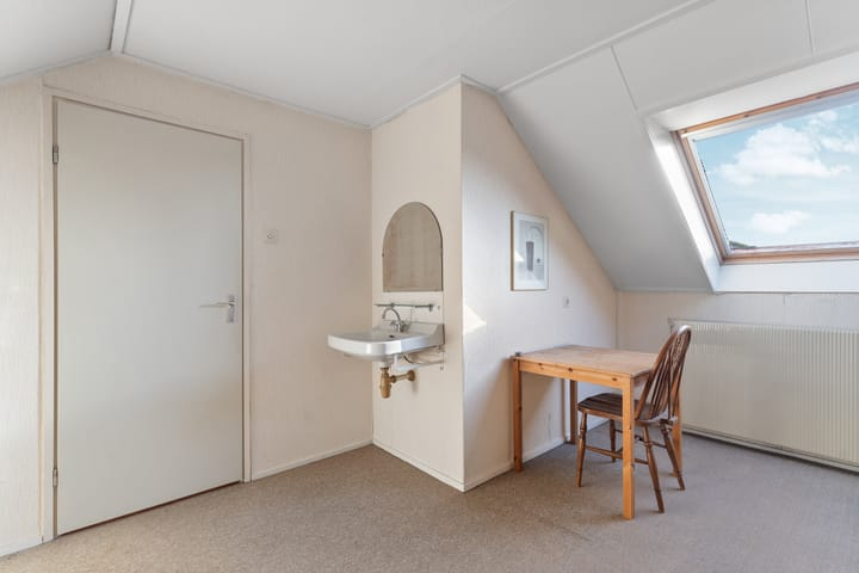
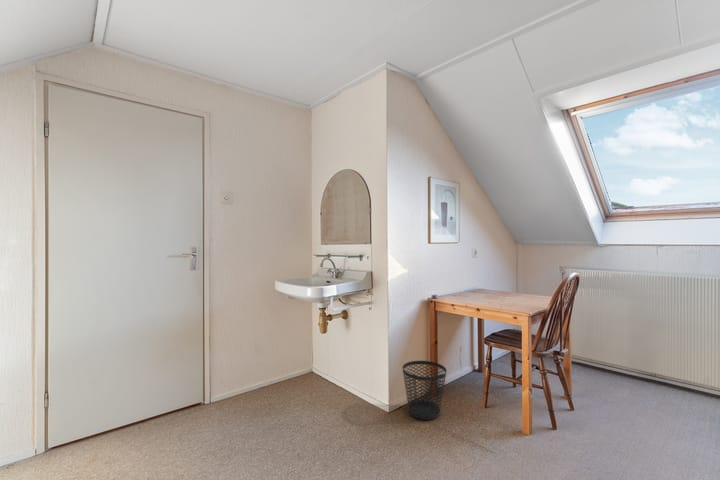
+ wastebasket [401,360,448,421]
